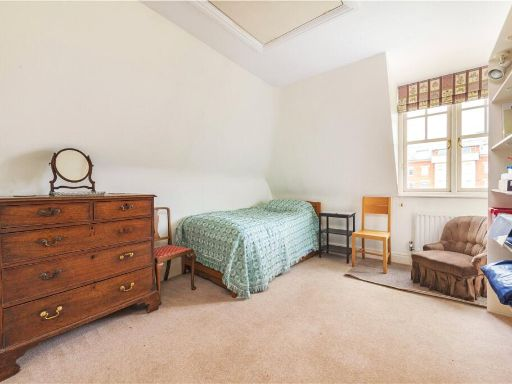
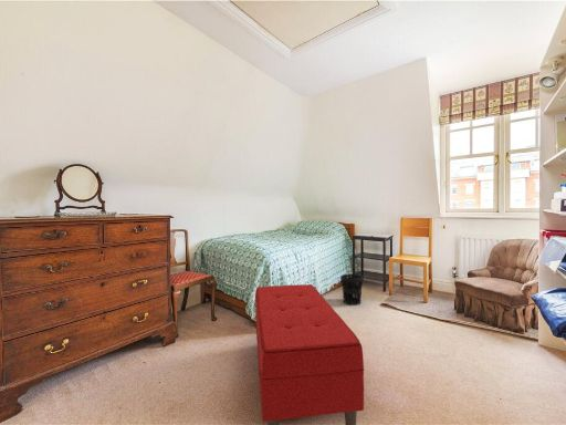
+ bench [254,283,365,425]
+ wastebasket [339,273,364,307]
